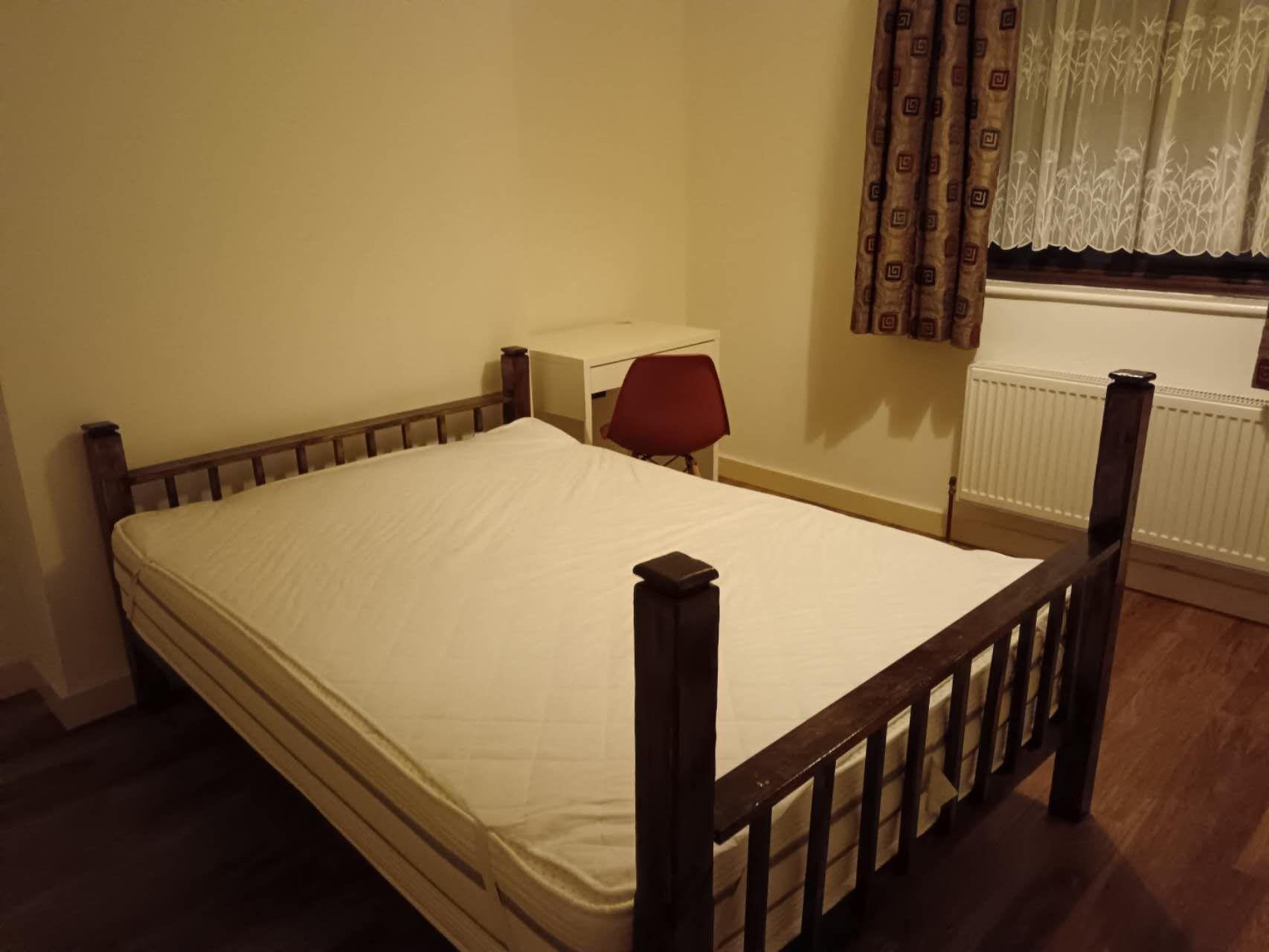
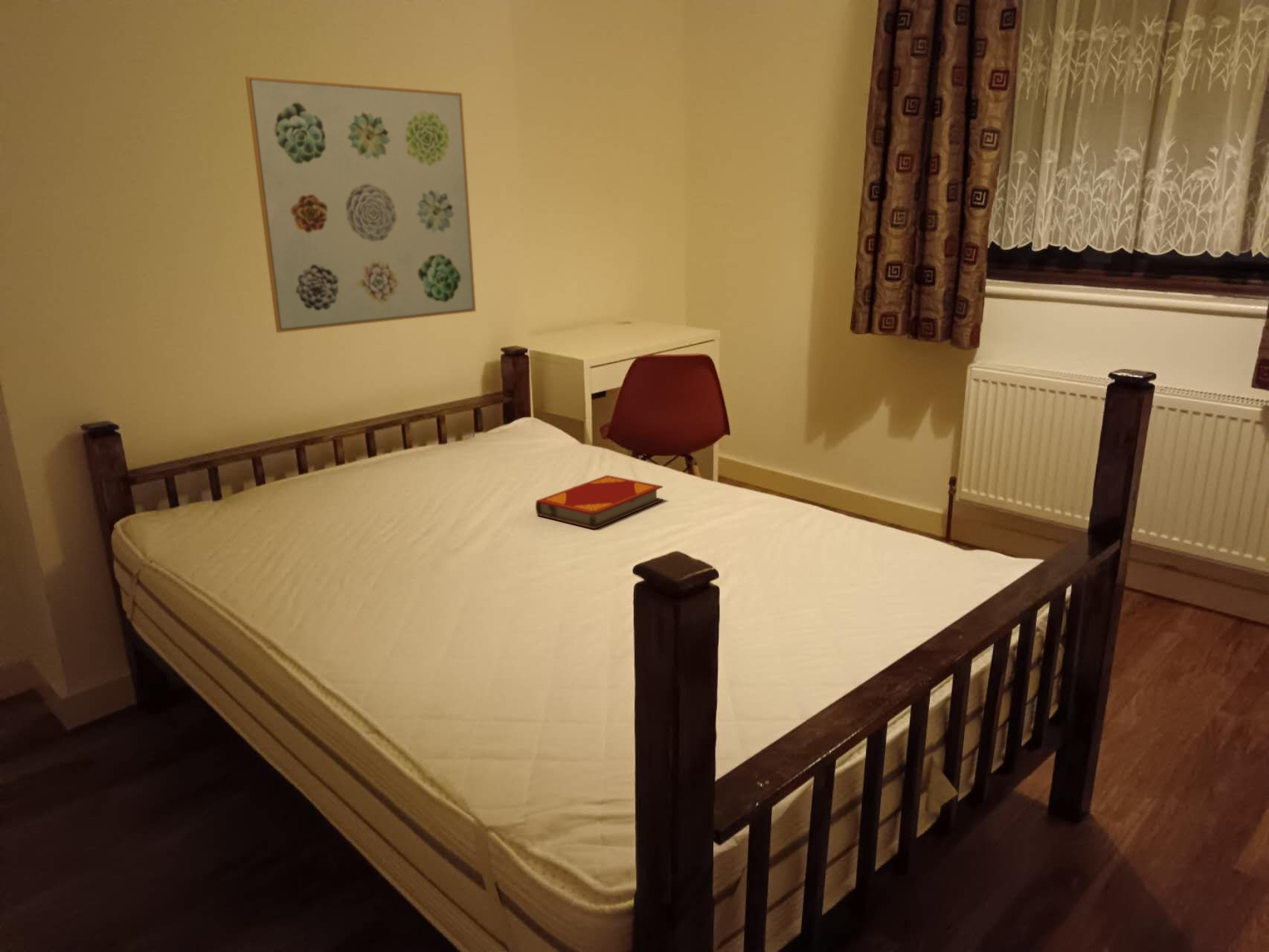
+ hardback book [535,475,664,530]
+ wall art [244,75,477,333]
